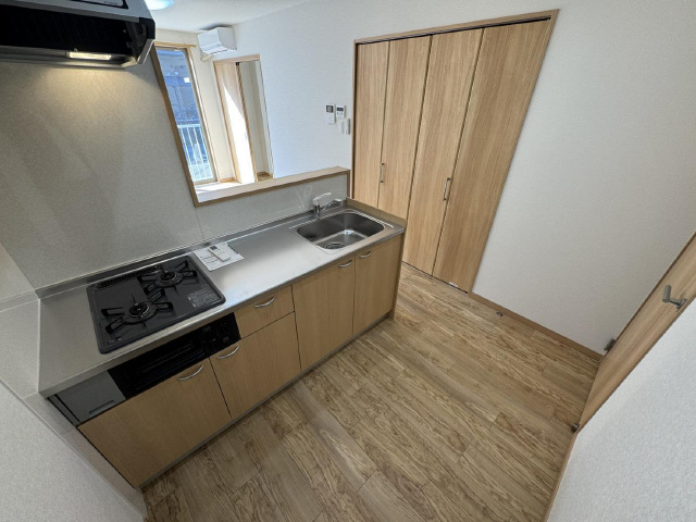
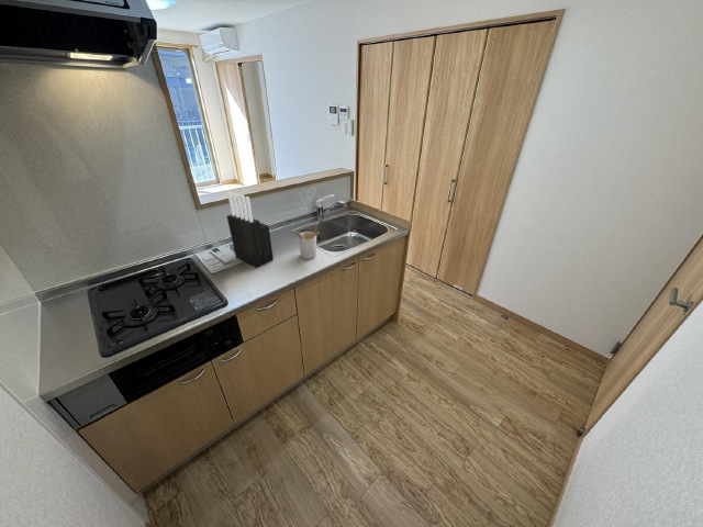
+ utensil holder [293,223,320,260]
+ knife block [226,190,275,269]
